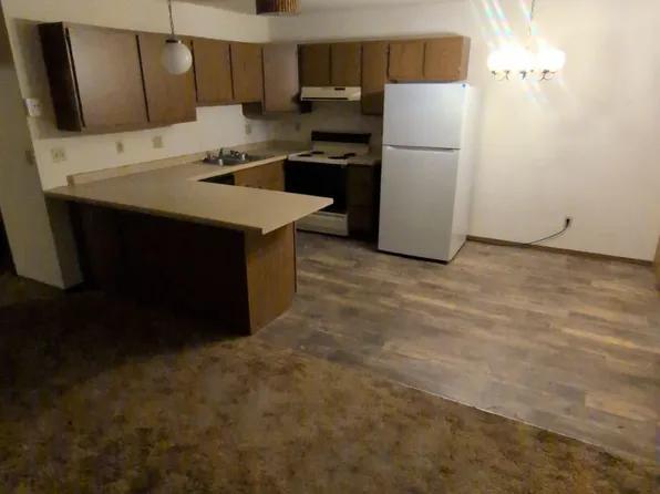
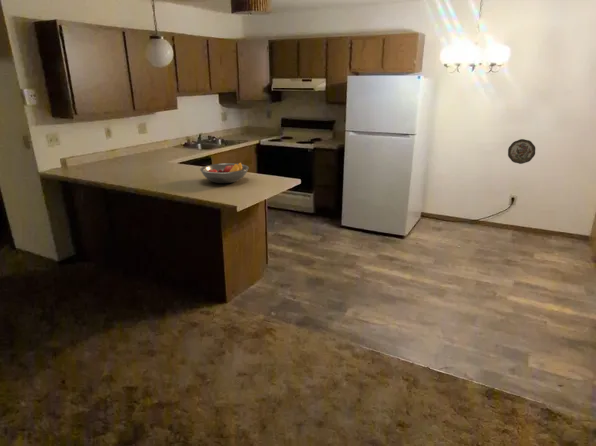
+ fruit bowl [199,161,250,184]
+ decorative plate [507,138,536,165]
